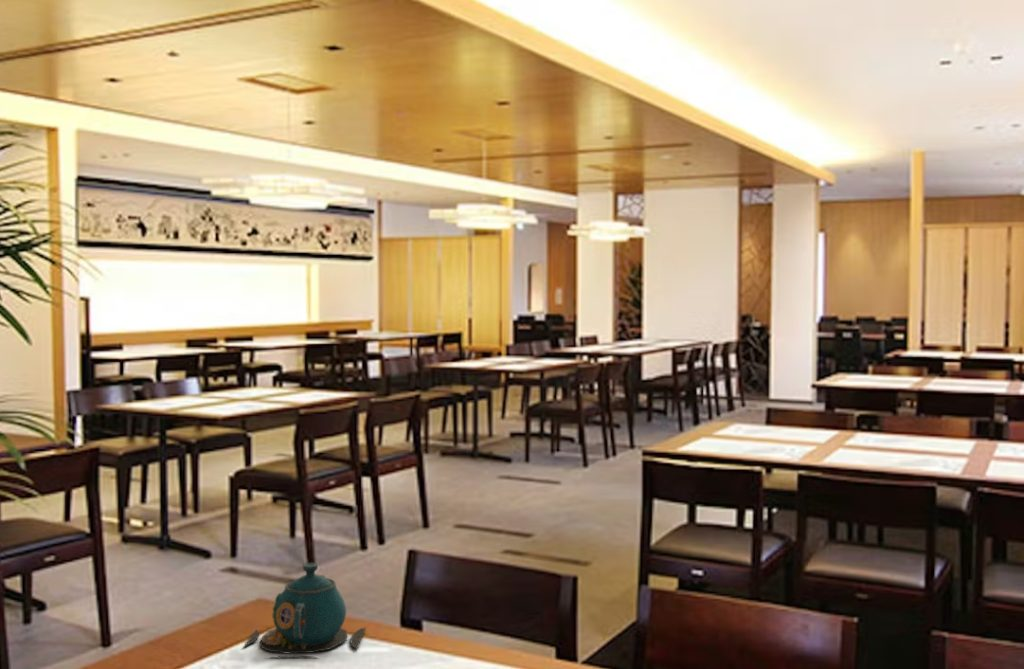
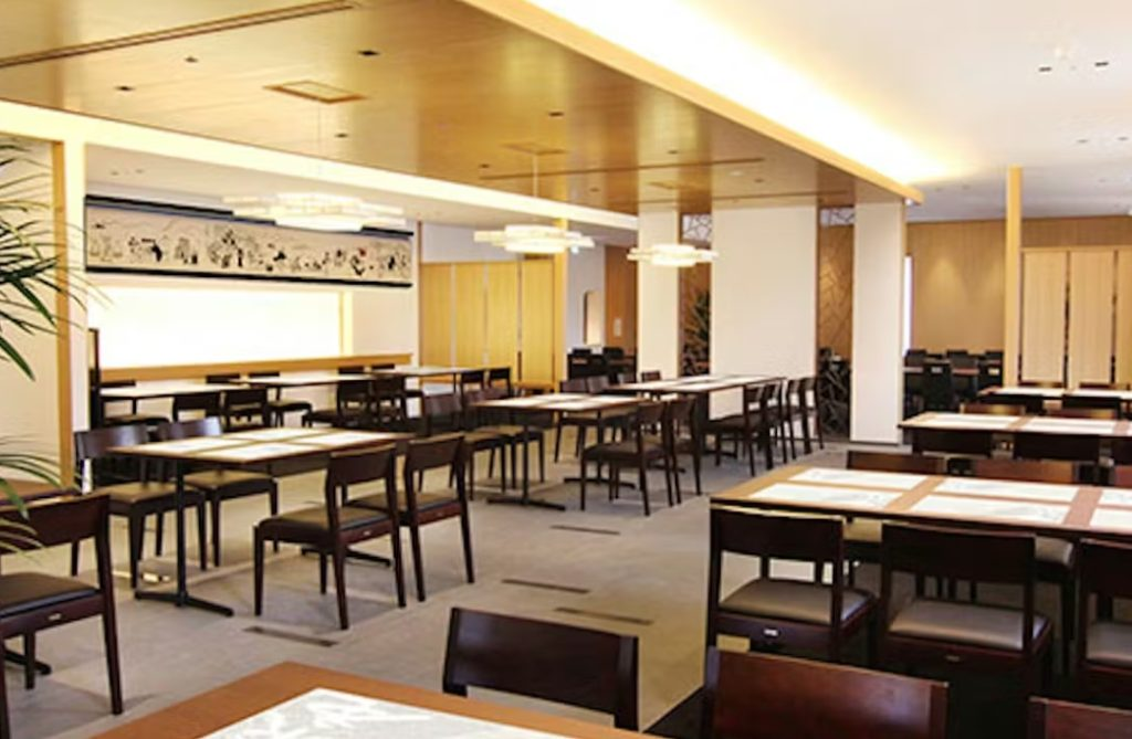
- teapot [243,562,367,660]
